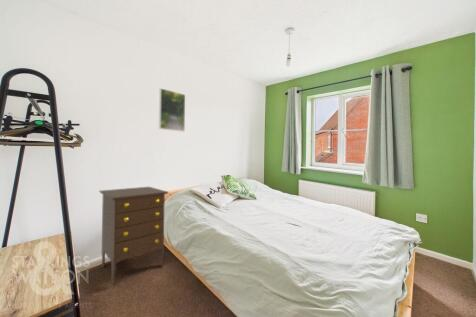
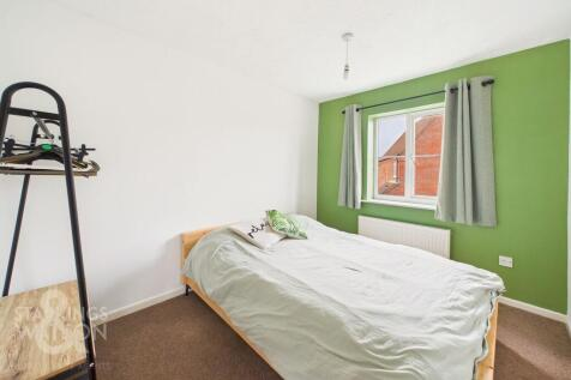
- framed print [158,87,186,133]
- dresser [98,186,170,286]
